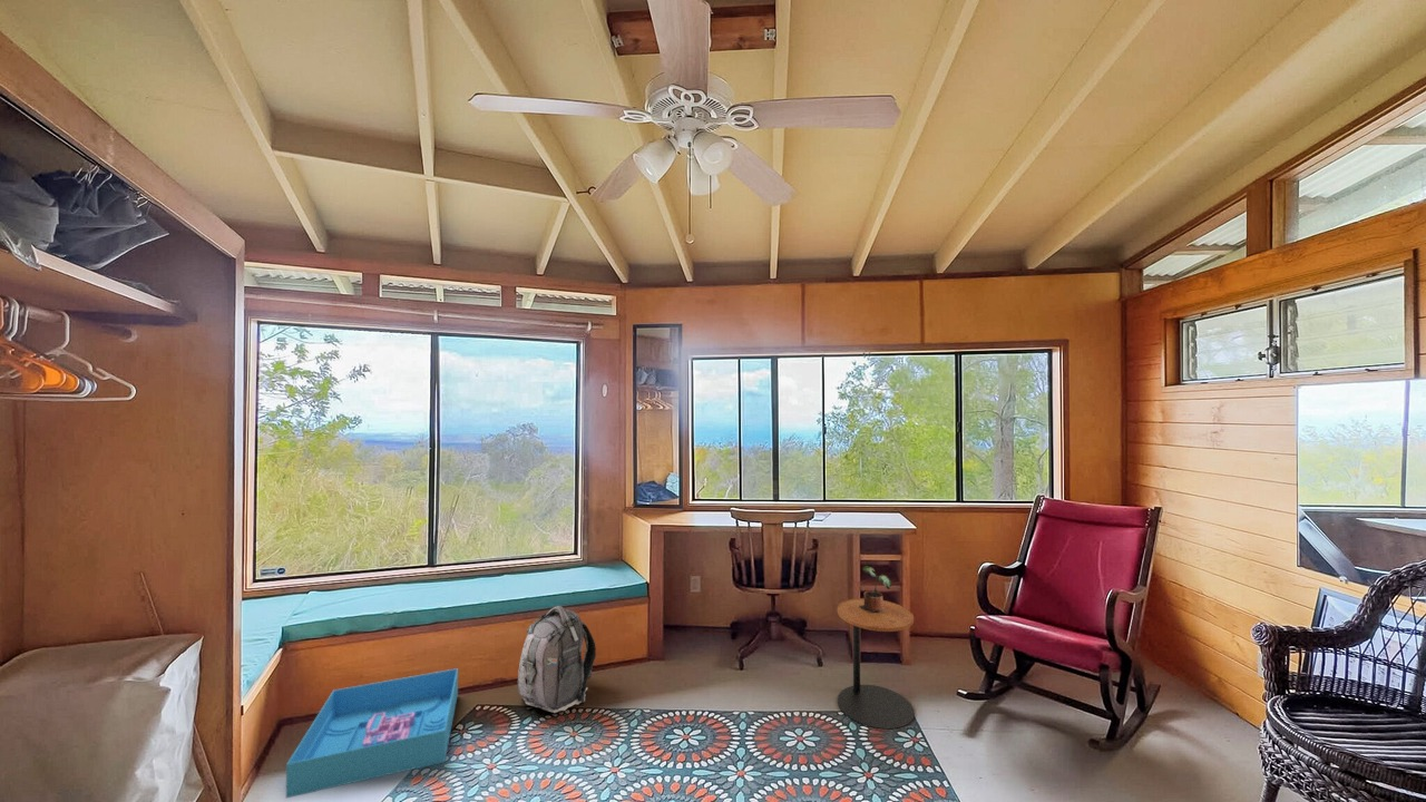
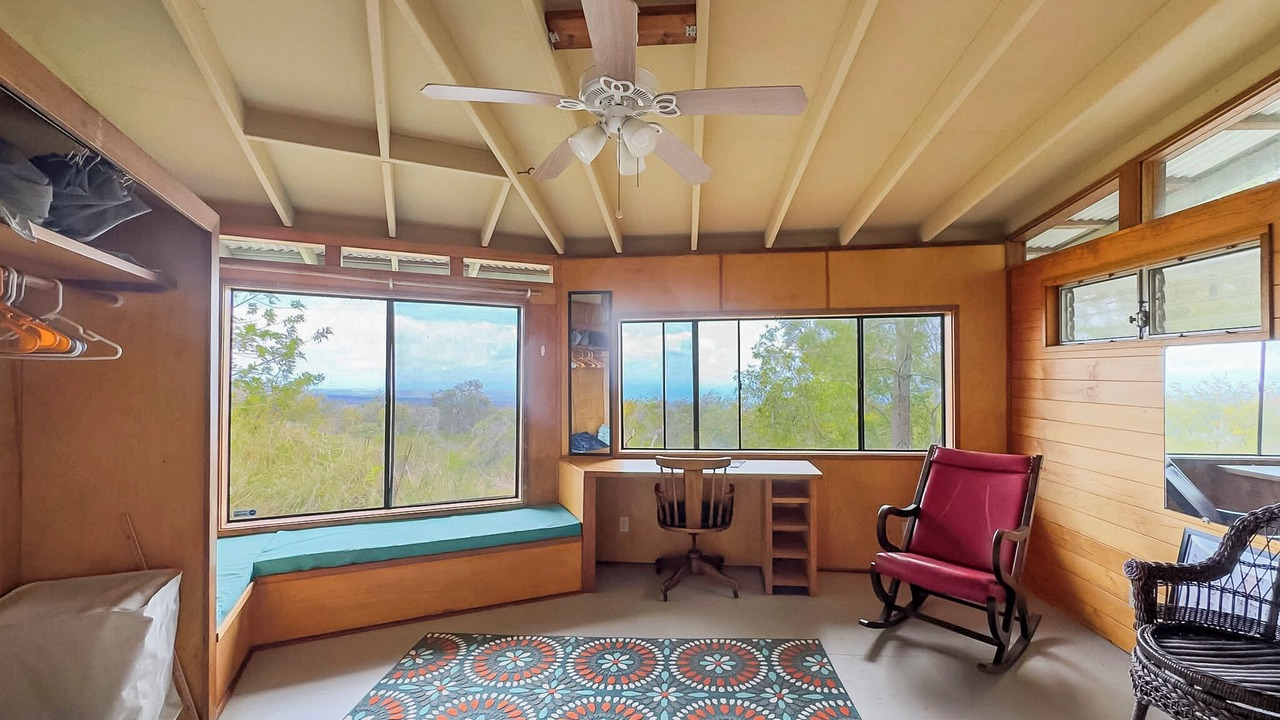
- storage bin [285,667,459,799]
- side table [837,597,916,731]
- backpack [516,605,597,714]
- potted plant [859,565,892,613]
